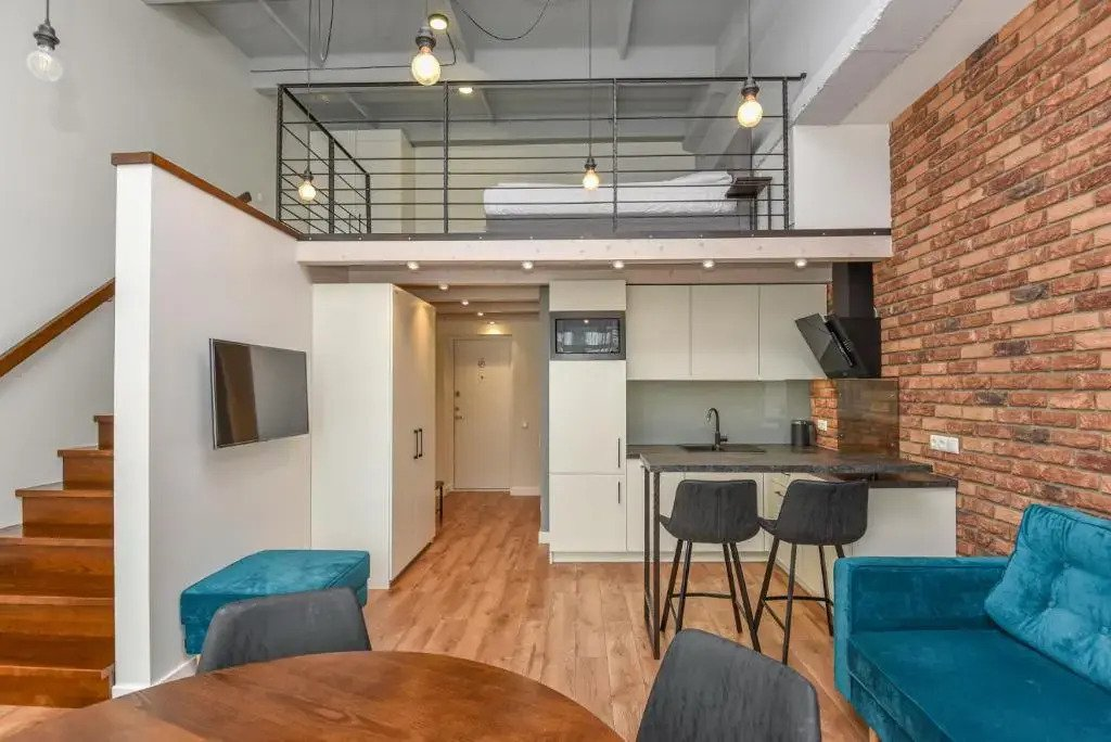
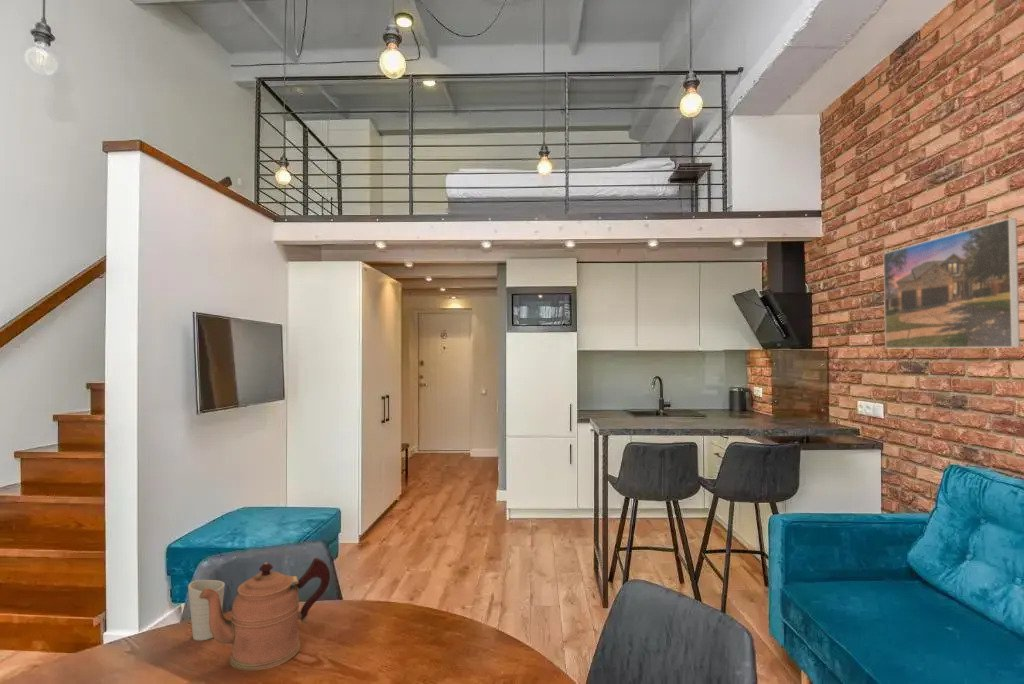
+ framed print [883,217,1021,350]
+ coffeepot [199,557,331,671]
+ cup [187,579,226,641]
